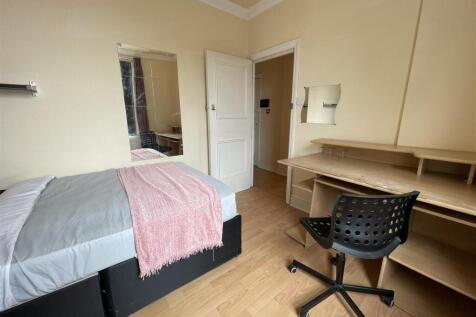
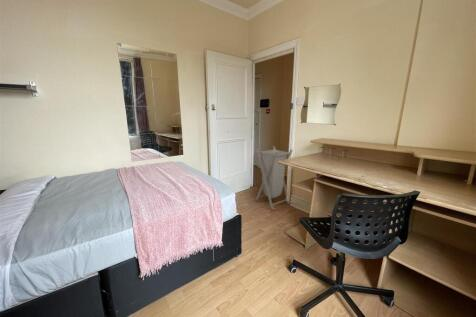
+ laundry hamper [255,145,294,211]
